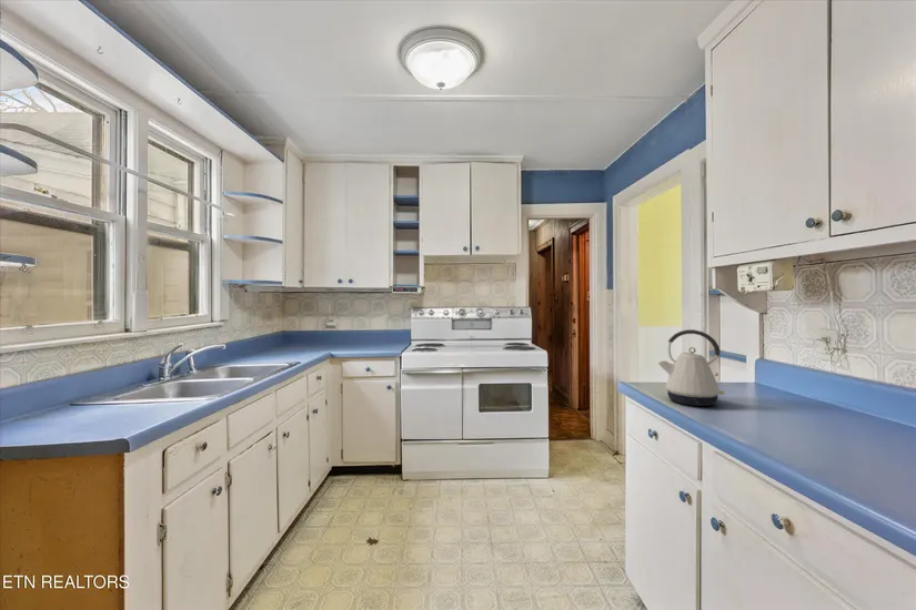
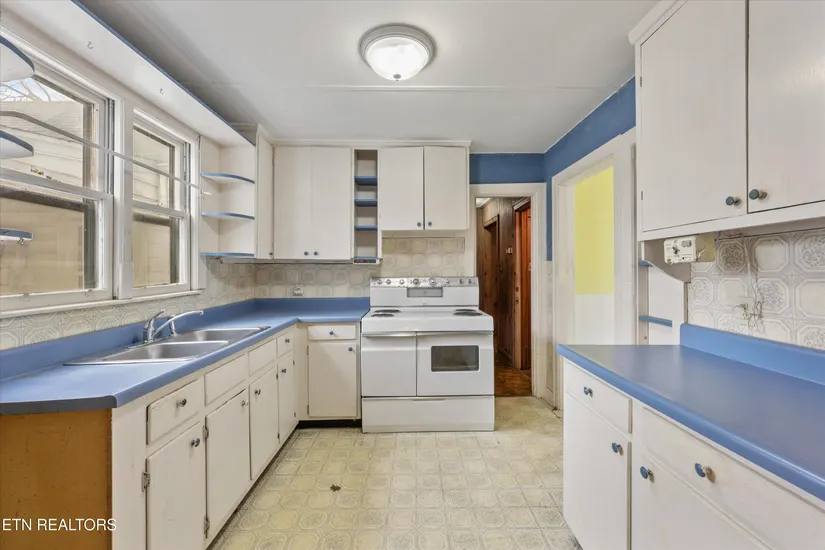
- kettle [657,328,726,407]
